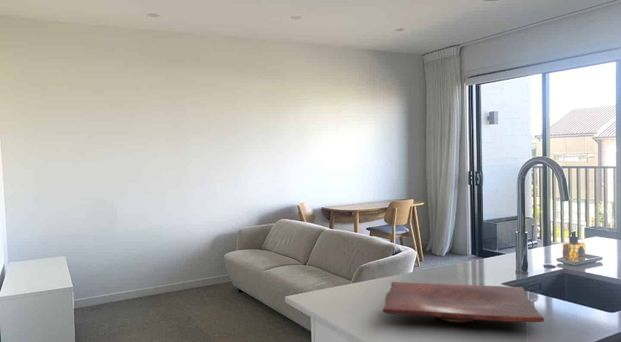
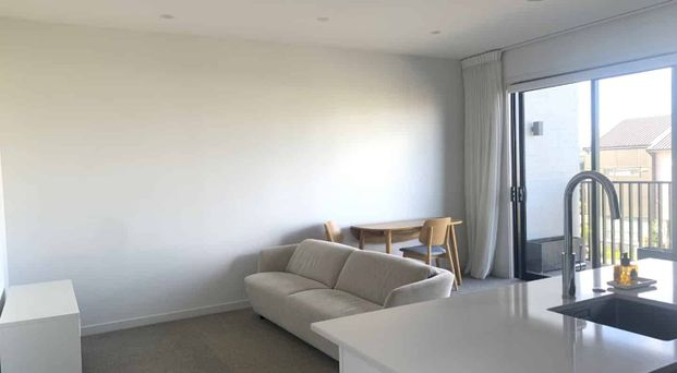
- cutting board [382,281,545,323]
